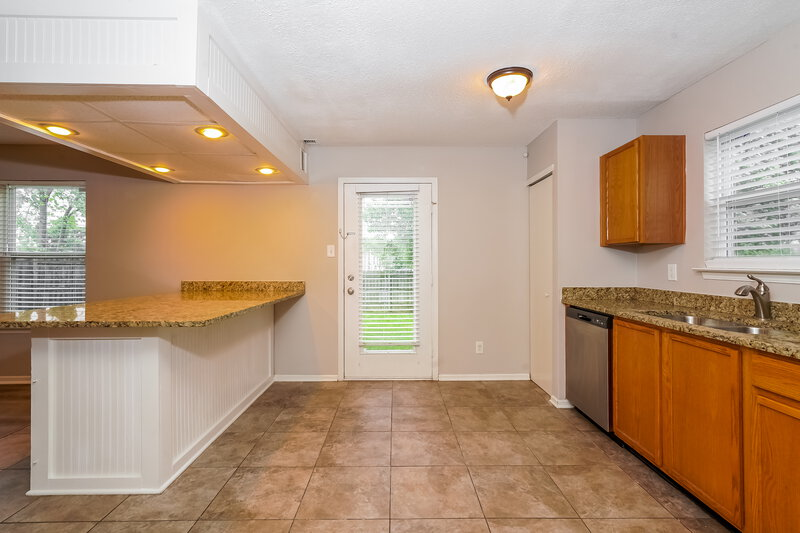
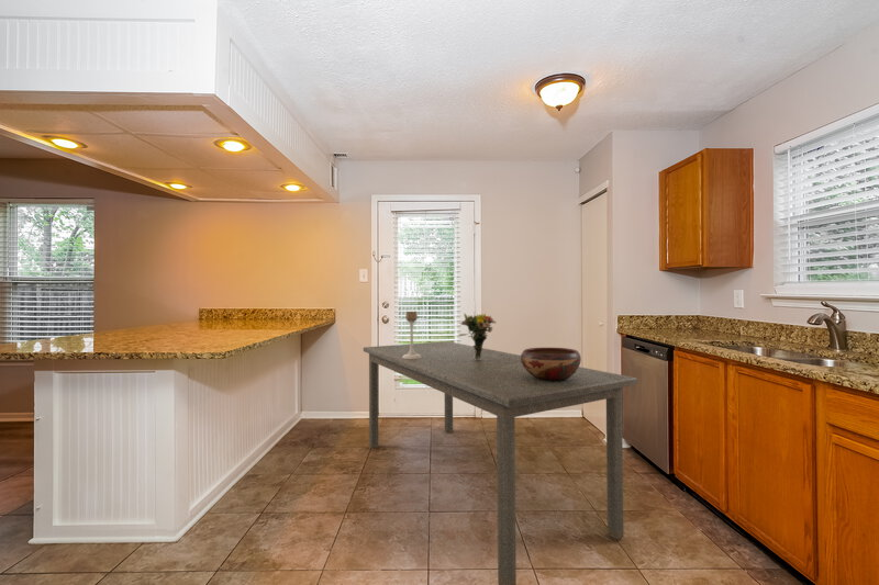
+ decorative bowl [520,347,582,381]
+ dining table [363,340,638,585]
+ bouquet [458,313,497,360]
+ candle holder [402,311,421,359]
